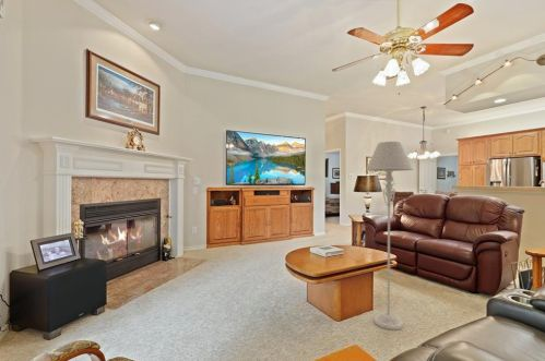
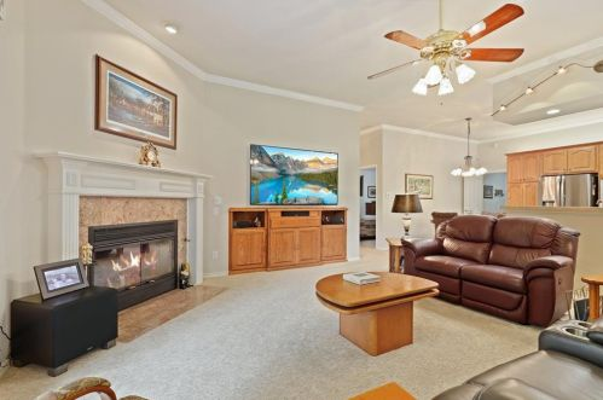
- floor lamp [365,141,414,332]
